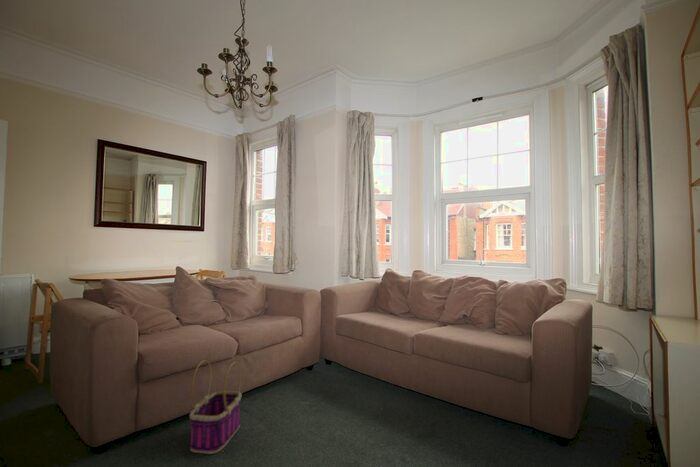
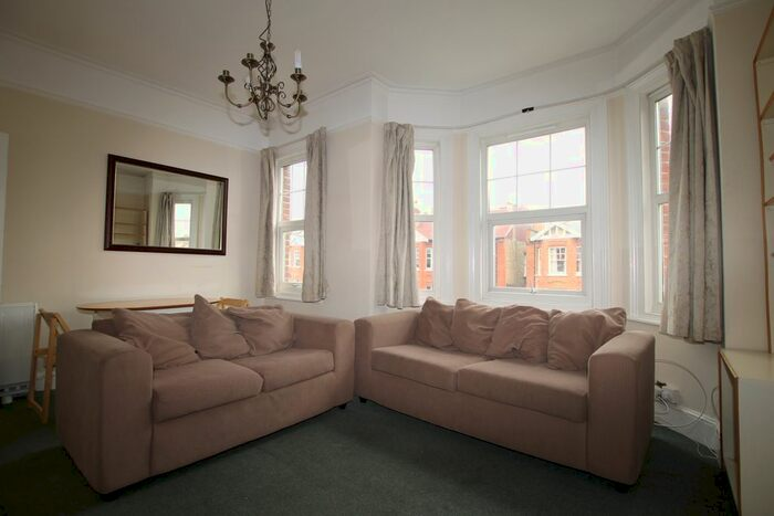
- basket [189,359,243,455]
